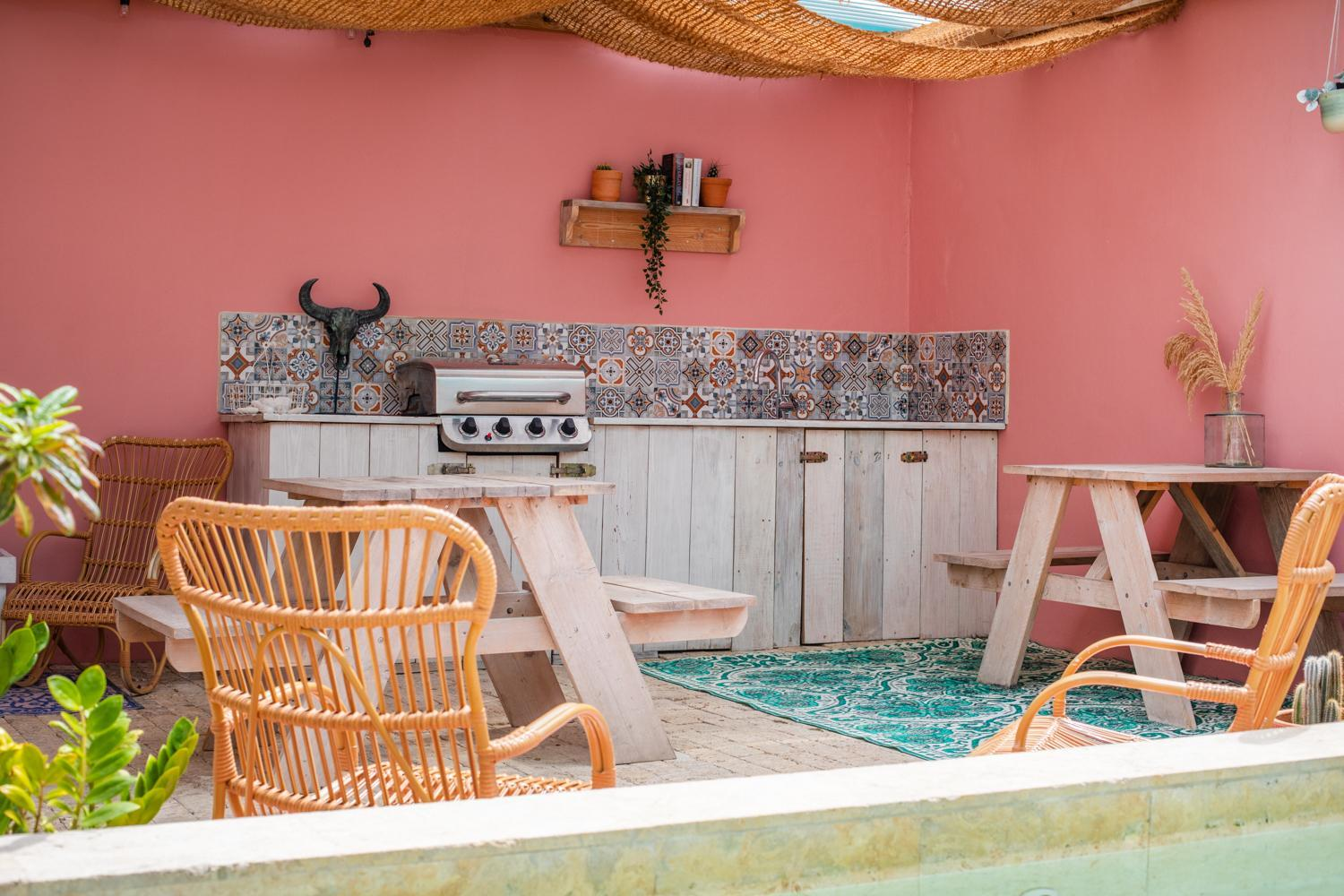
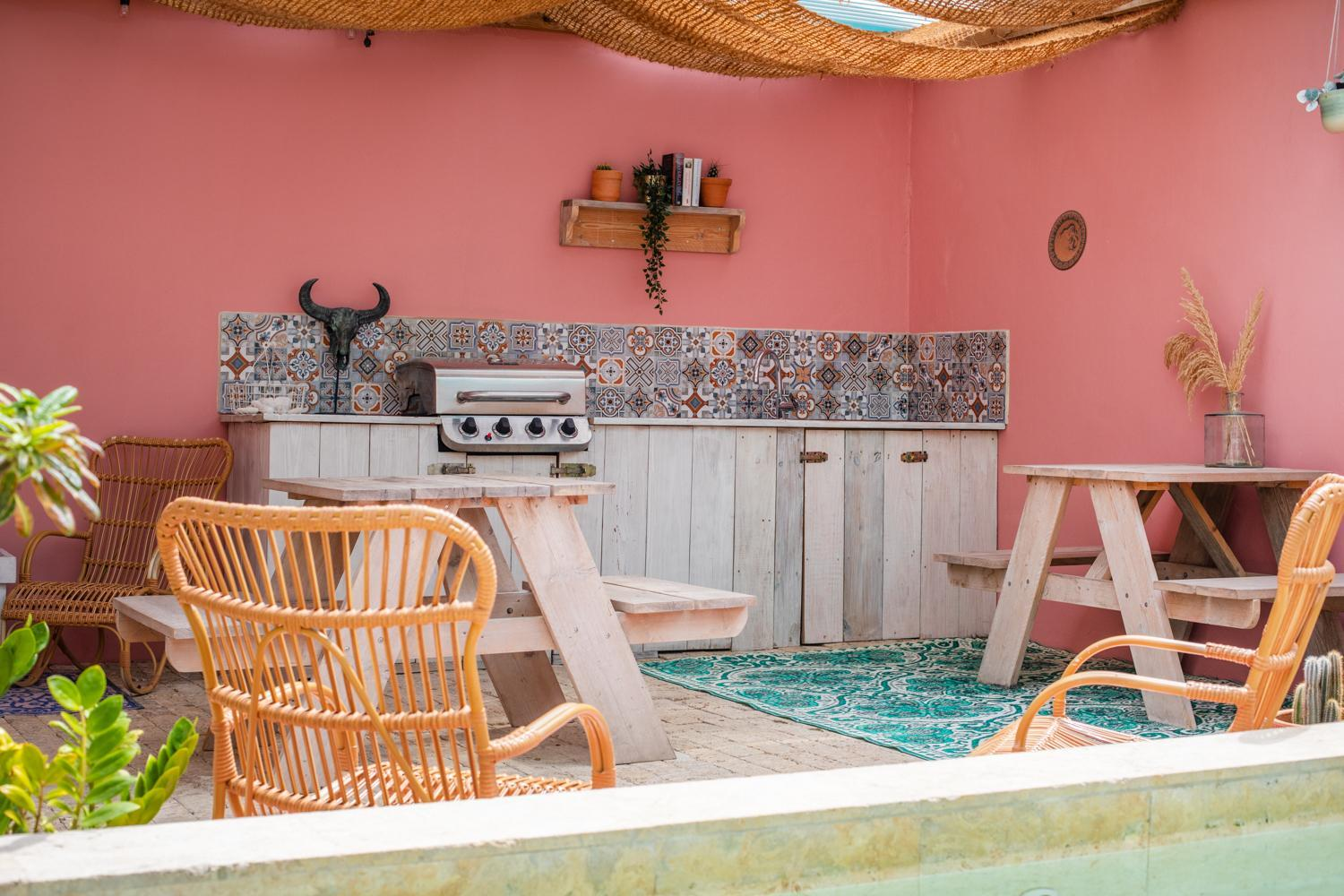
+ decorative plate [1047,210,1088,271]
